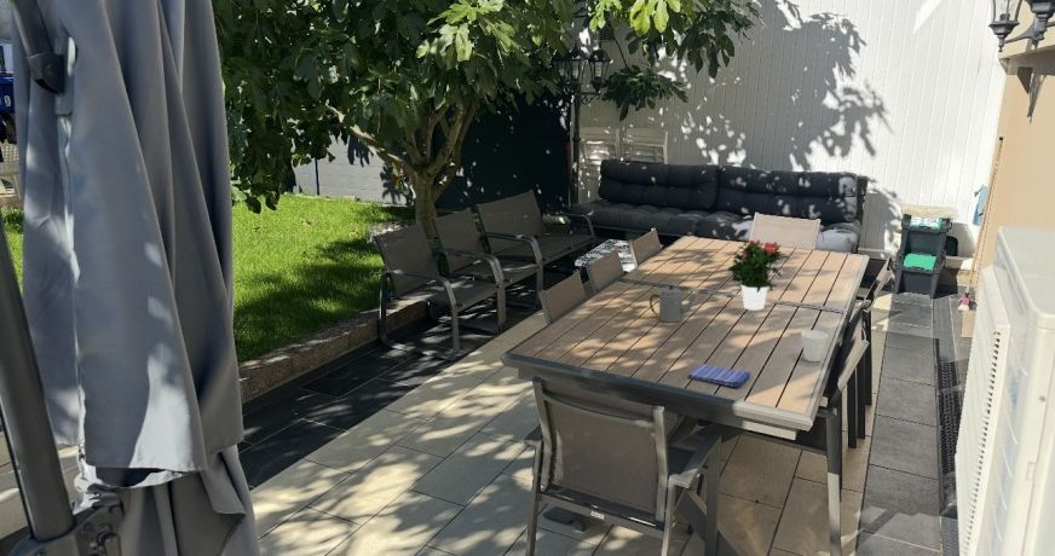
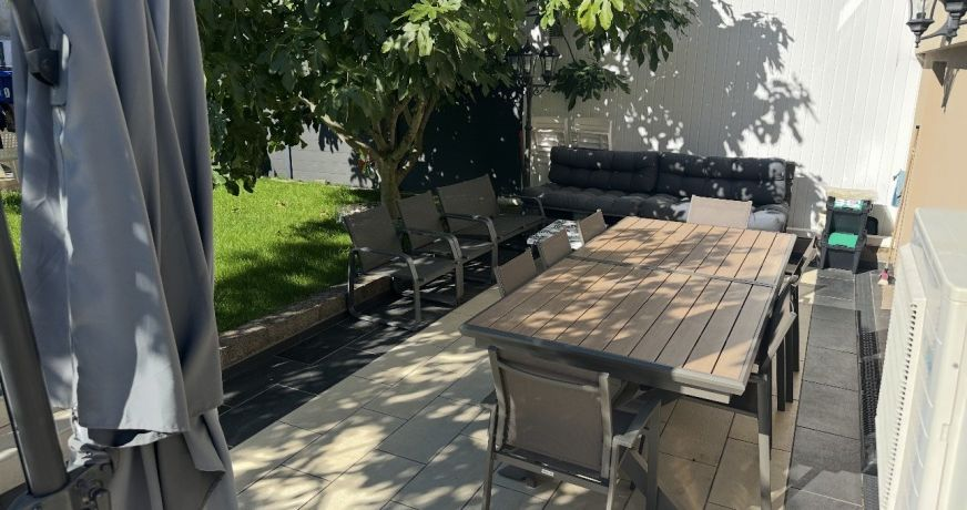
- teapot [648,284,697,324]
- cup [800,329,829,363]
- dish towel [687,363,751,388]
- potted flower [727,238,790,311]
